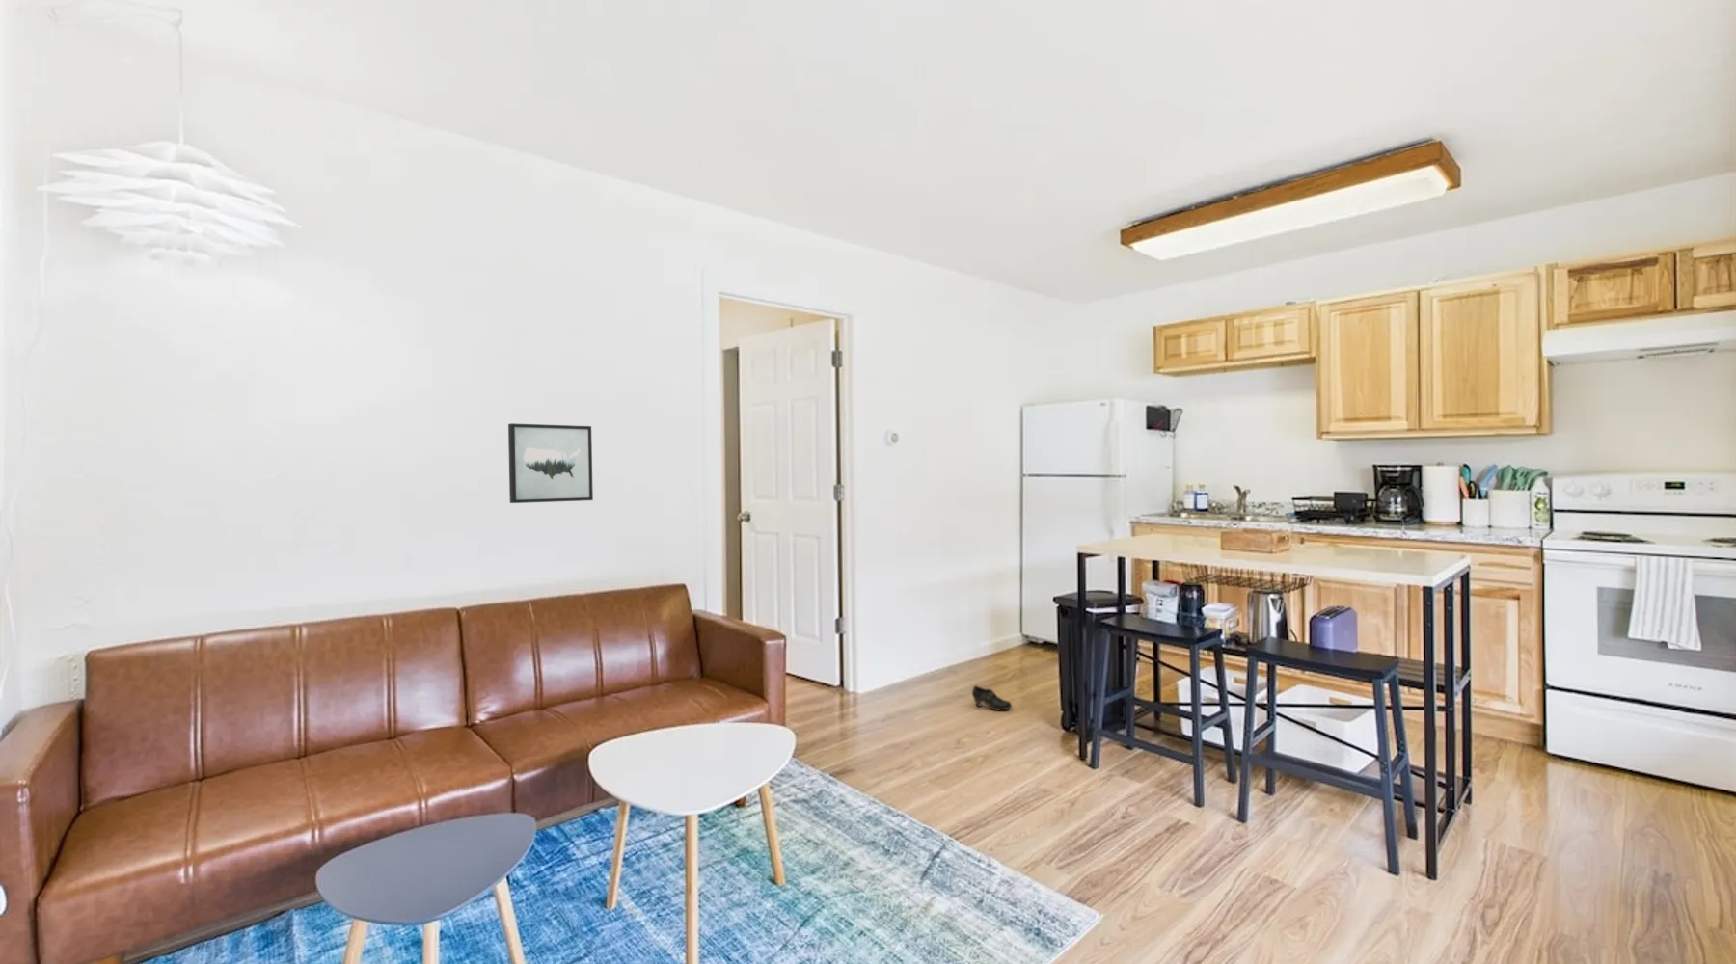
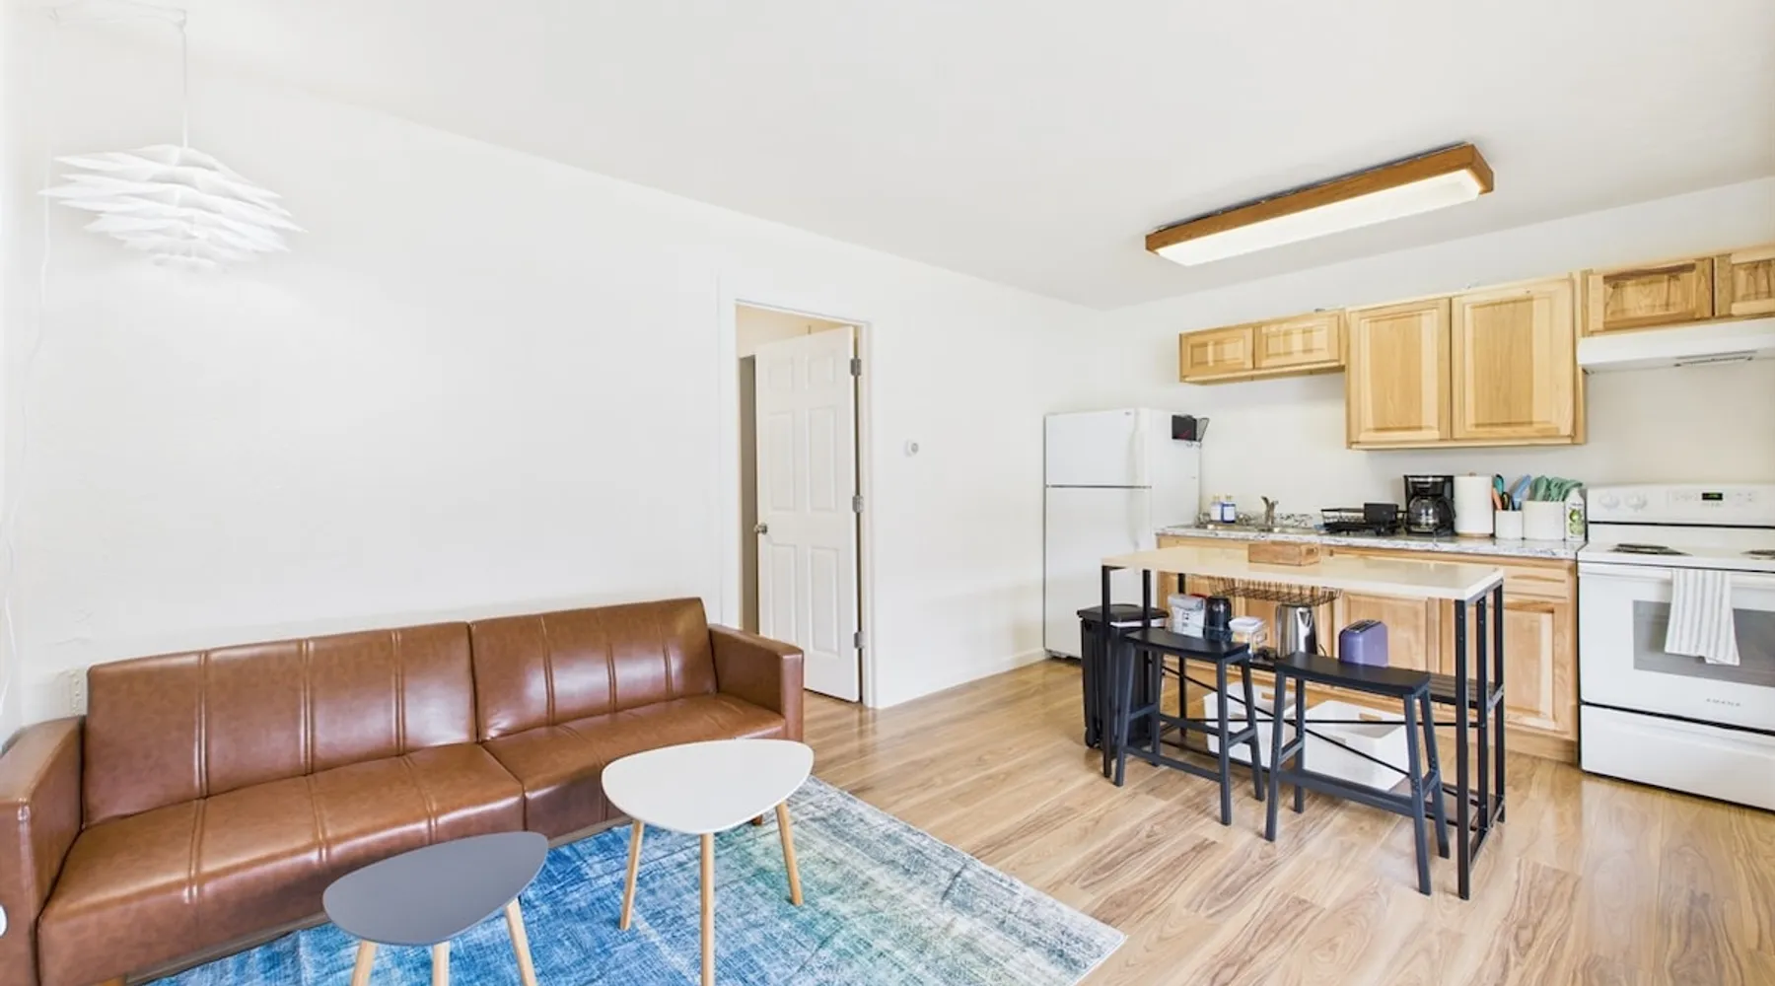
- shoe [971,685,1013,711]
- wall art [507,423,594,505]
